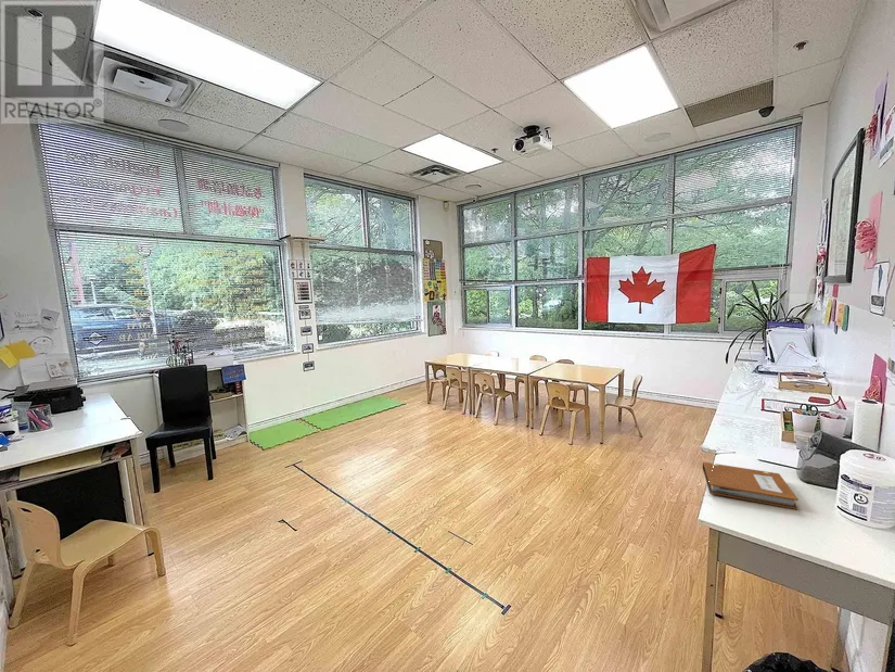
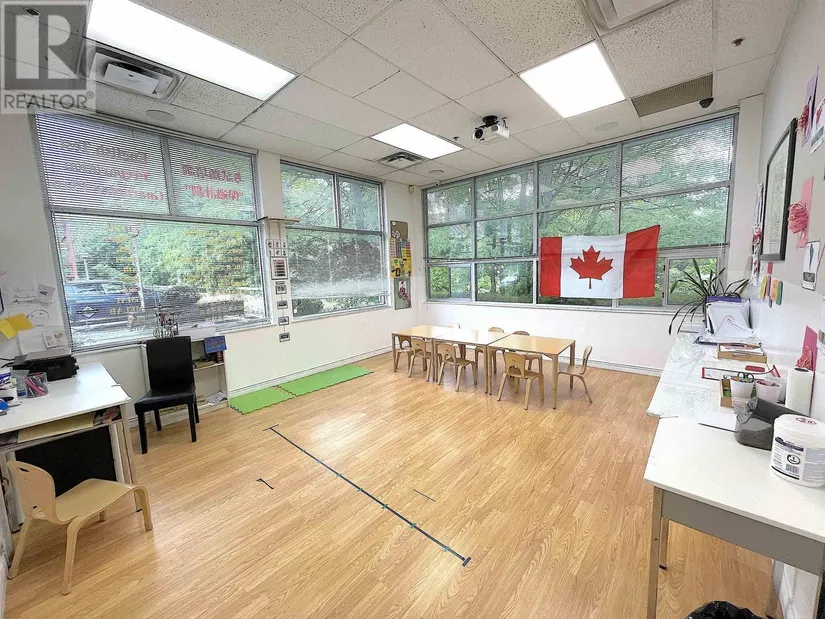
- notebook [702,461,800,510]
